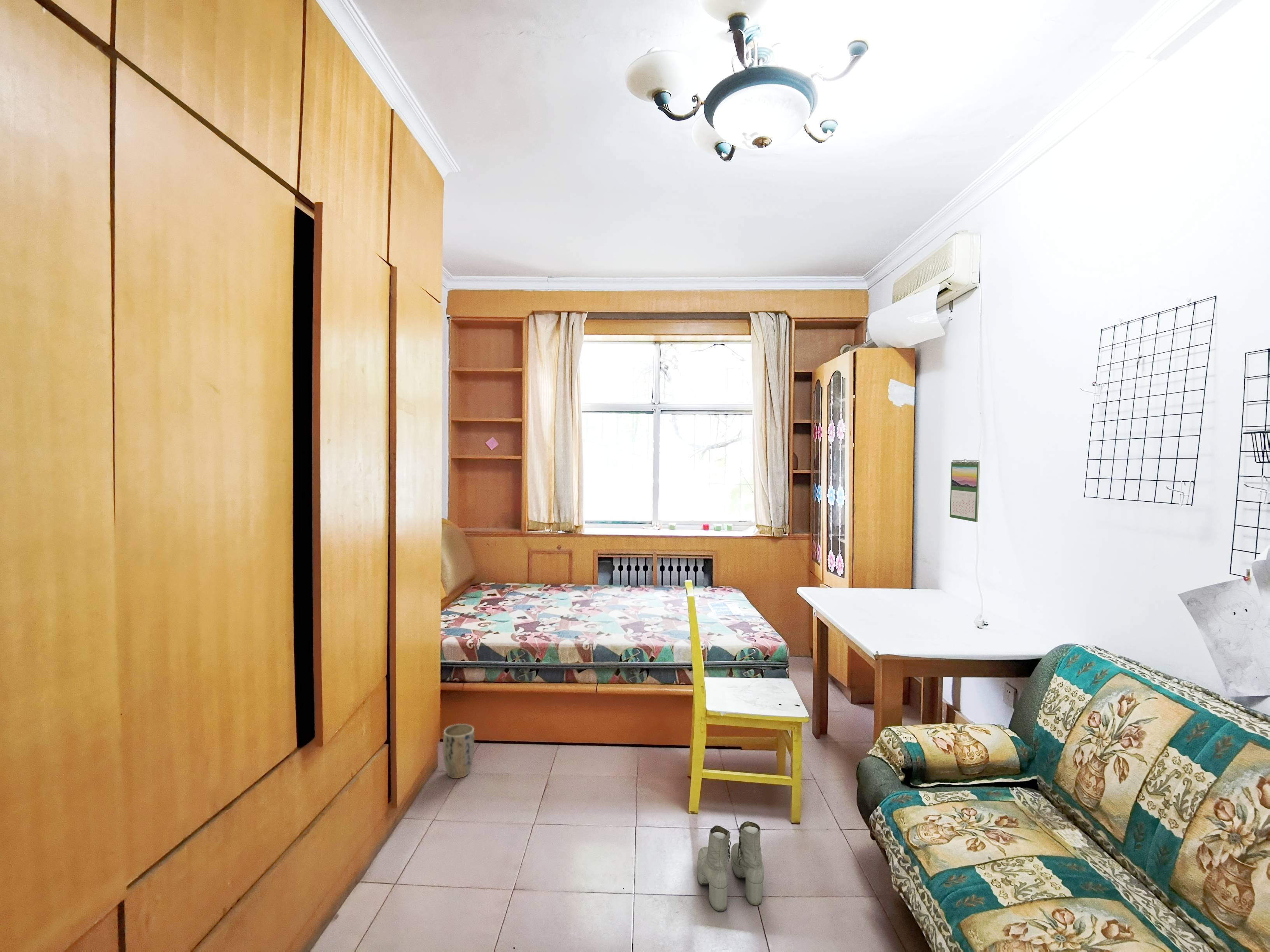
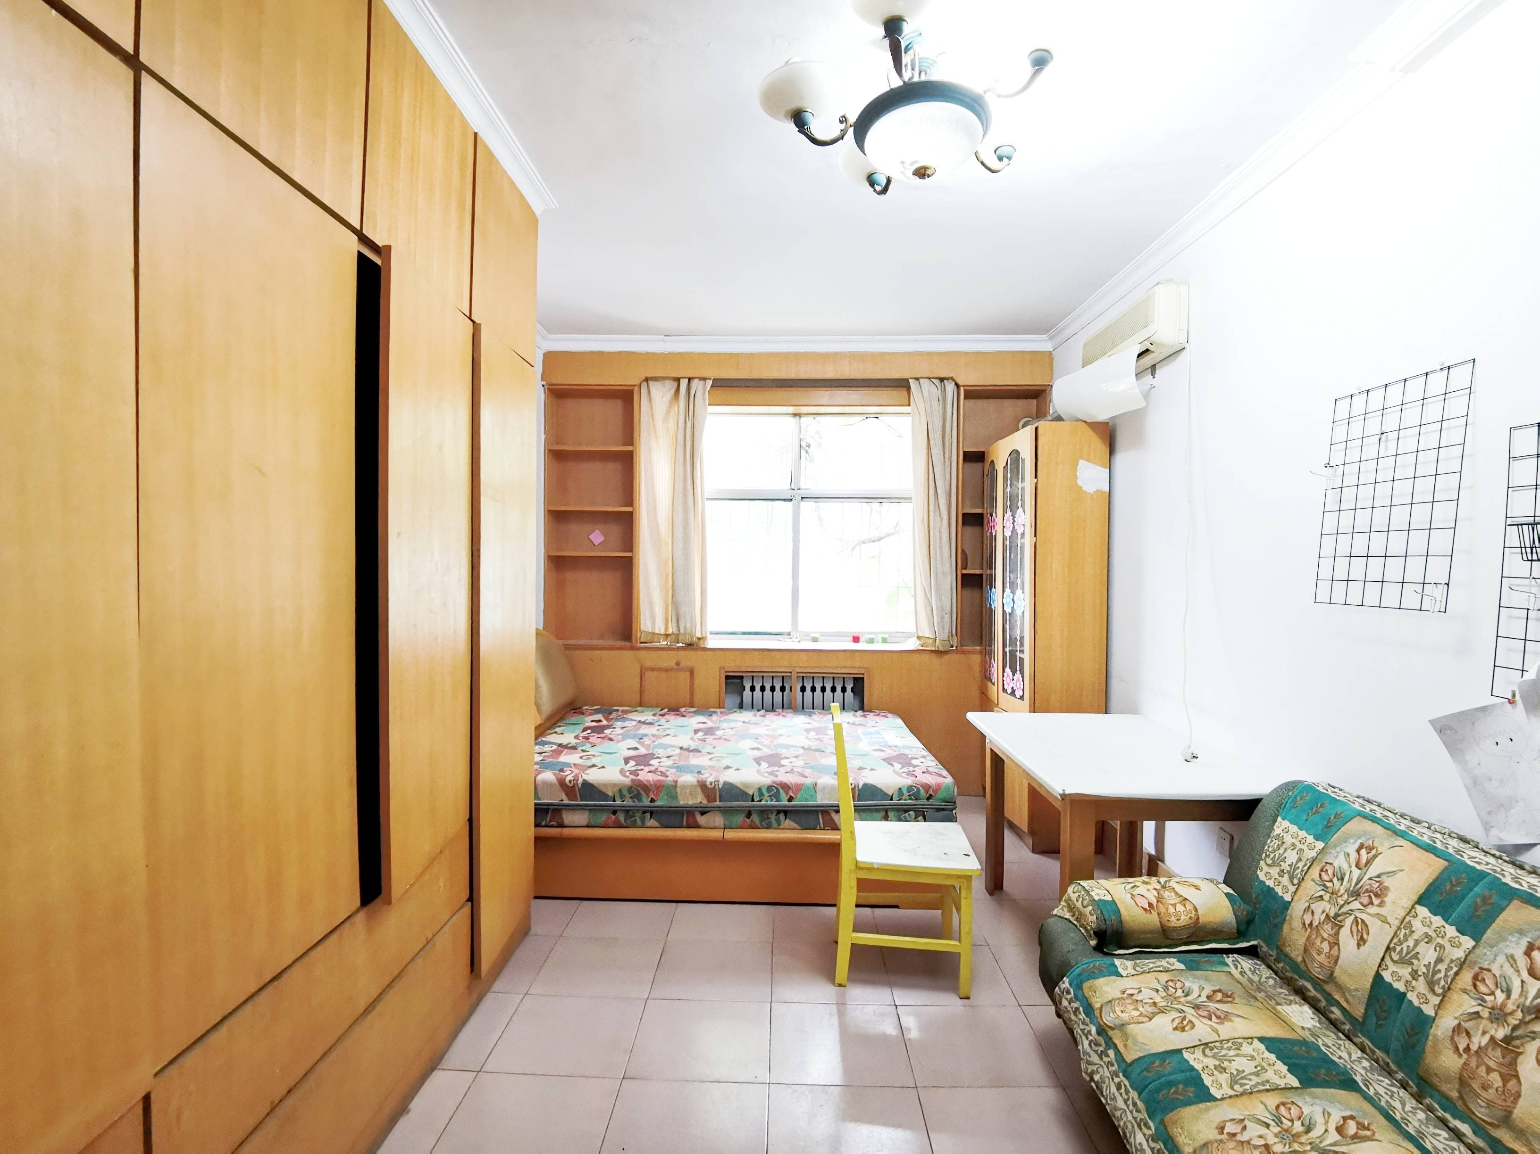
- boots [696,821,765,912]
- calendar [949,459,981,523]
- plant pot [442,723,475,779]
